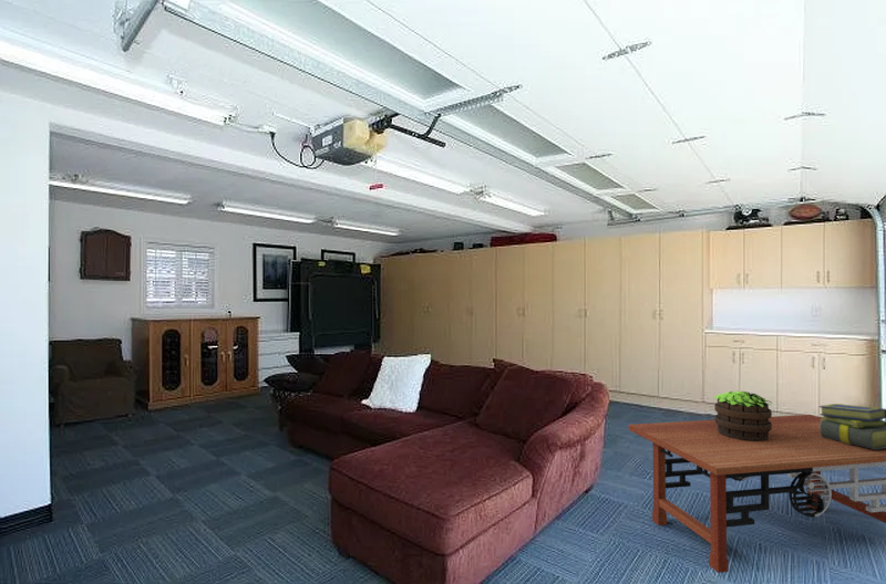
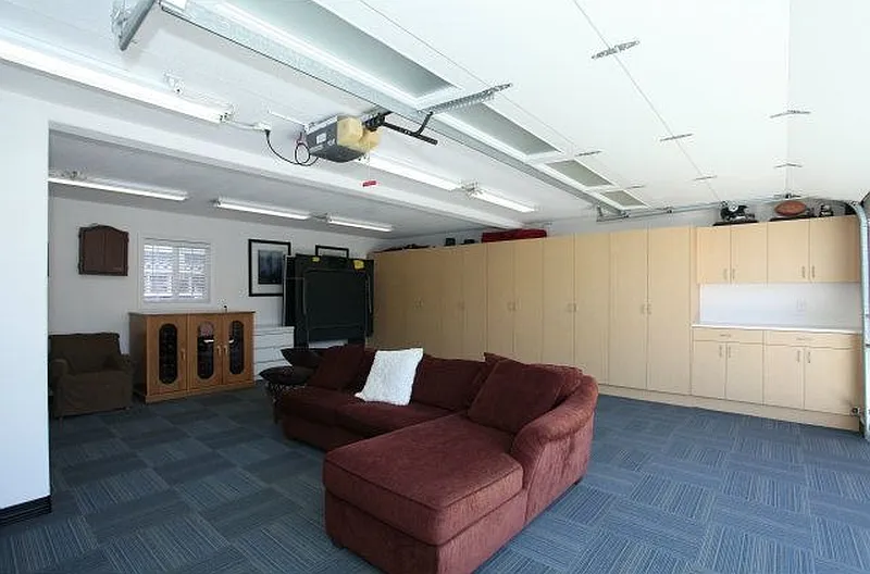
- potted plant [712,390,773,441]
- coffee table [628,414,886,574]
- stack of books [817,403,886,449]
